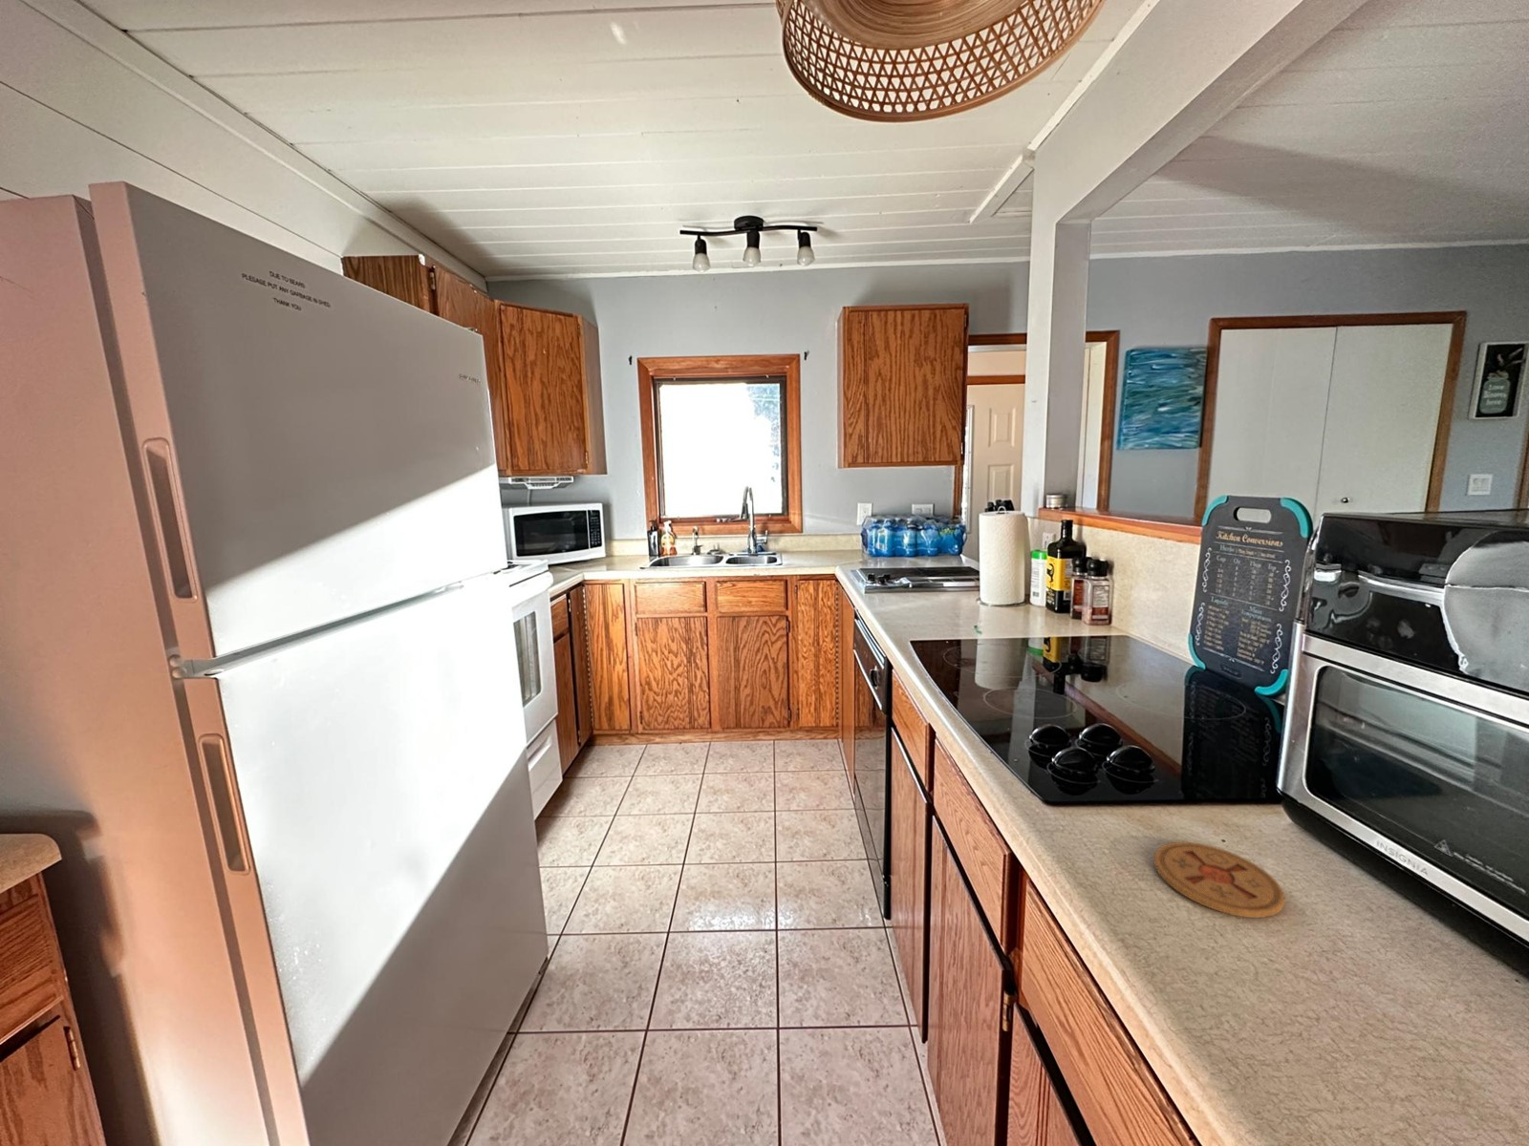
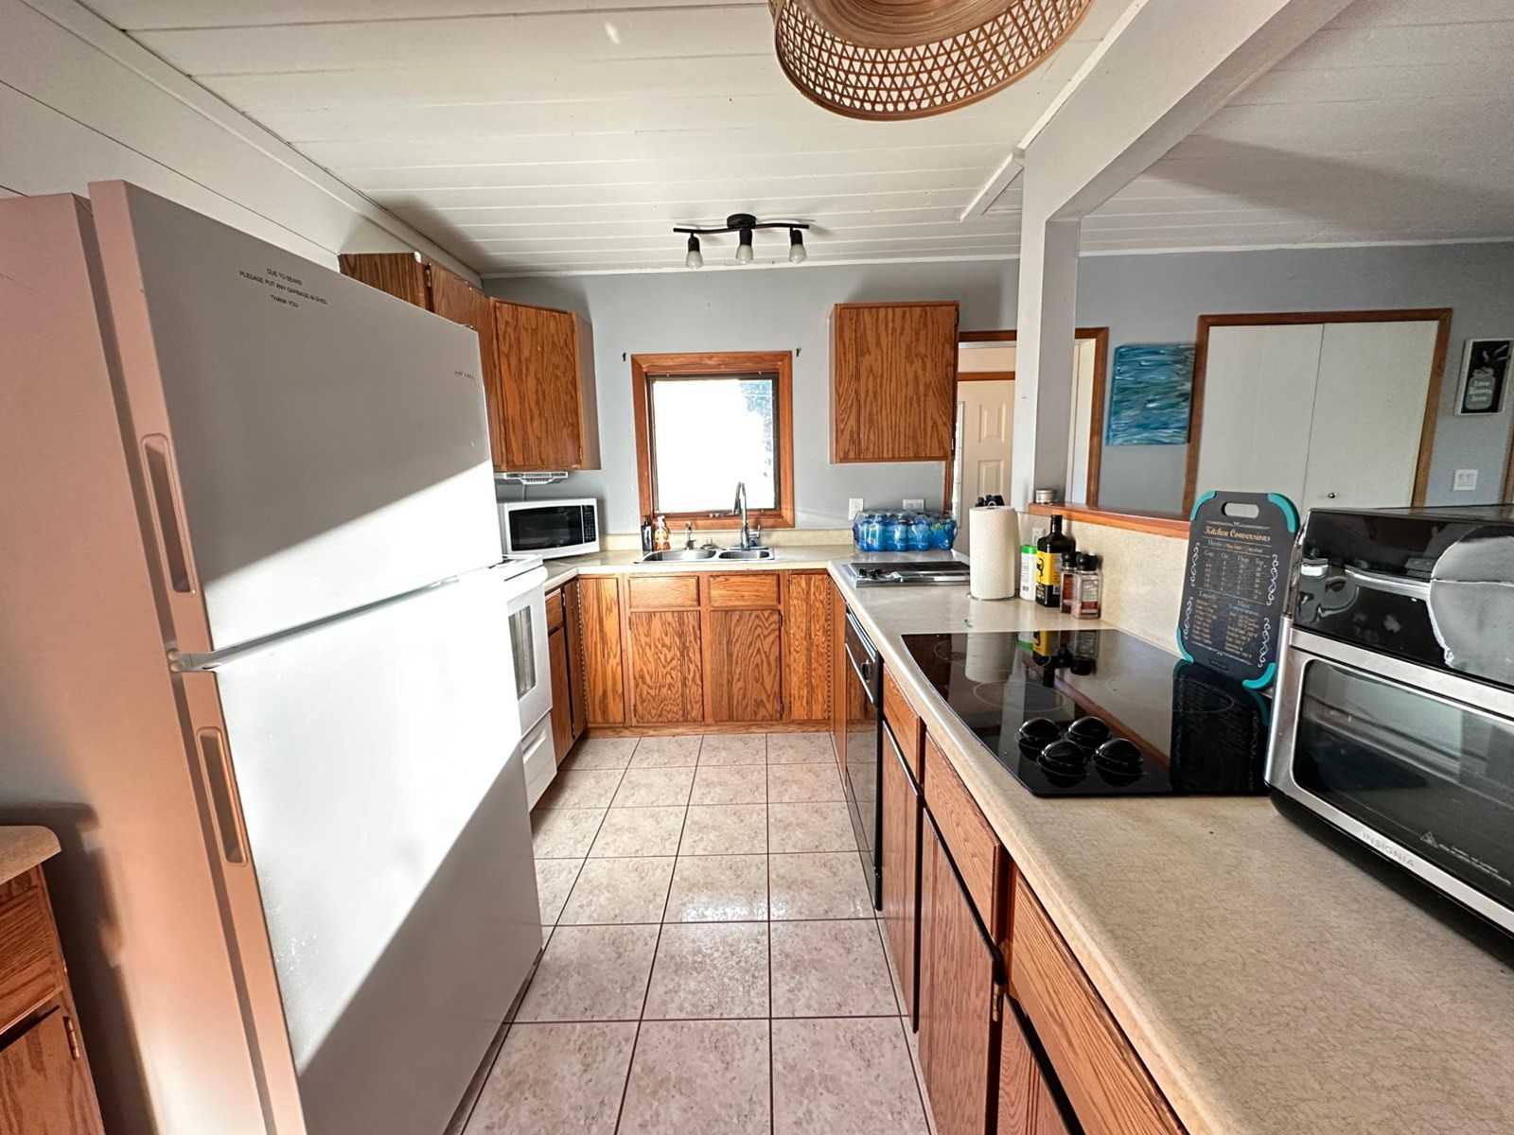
- coaster [1153,841,1286,918]
